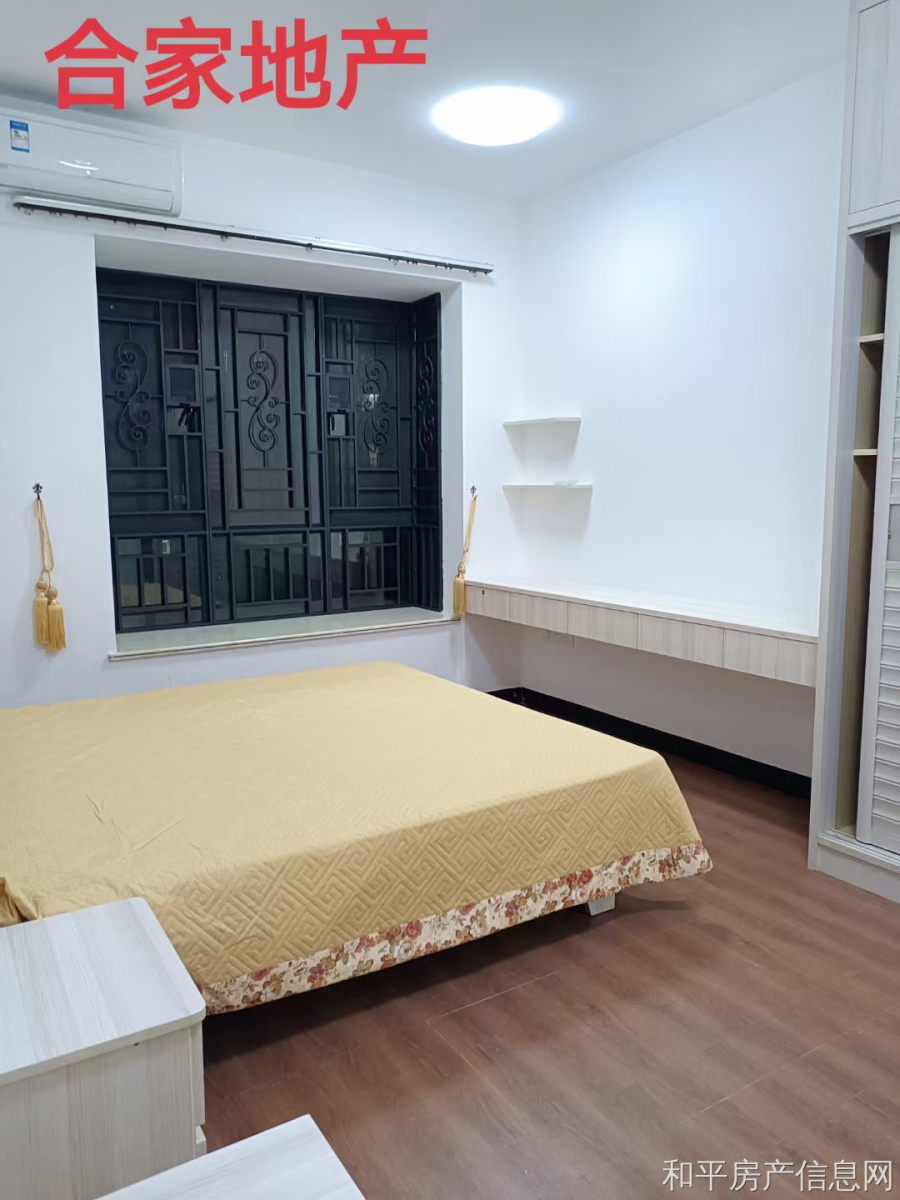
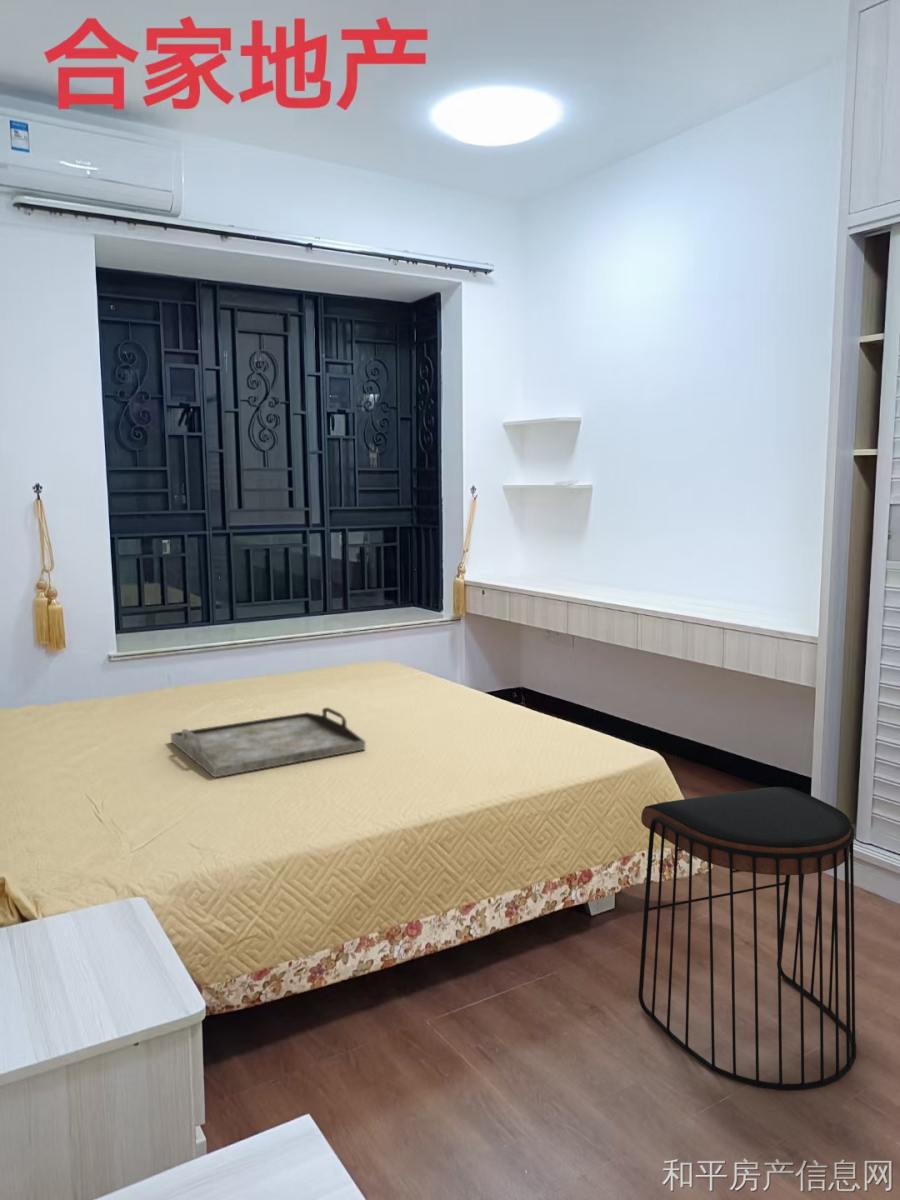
+ serving tray [170,706,366,779]
+ stool [637,786,857,1091]
